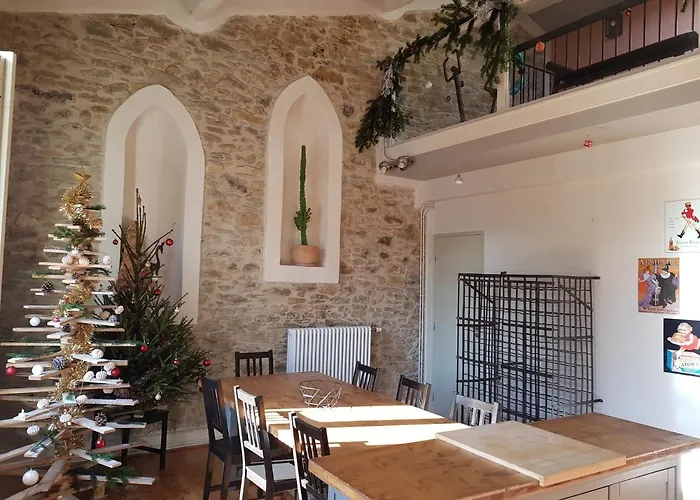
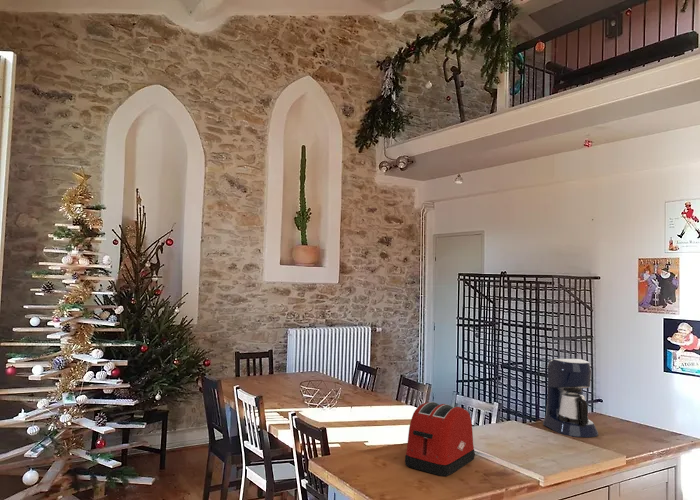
+ coffee maker [542,358,599,438]
+ toaster [404,401,476,477]
